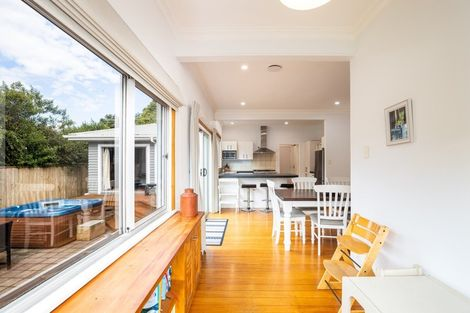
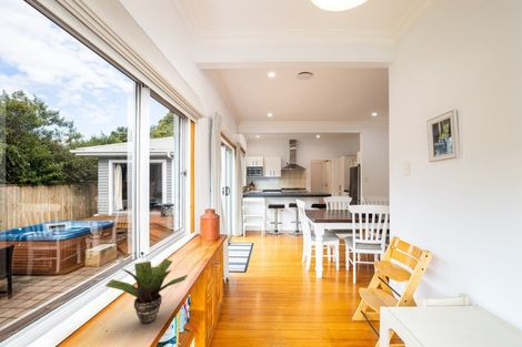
+ potted plant [104,258,189,325]
